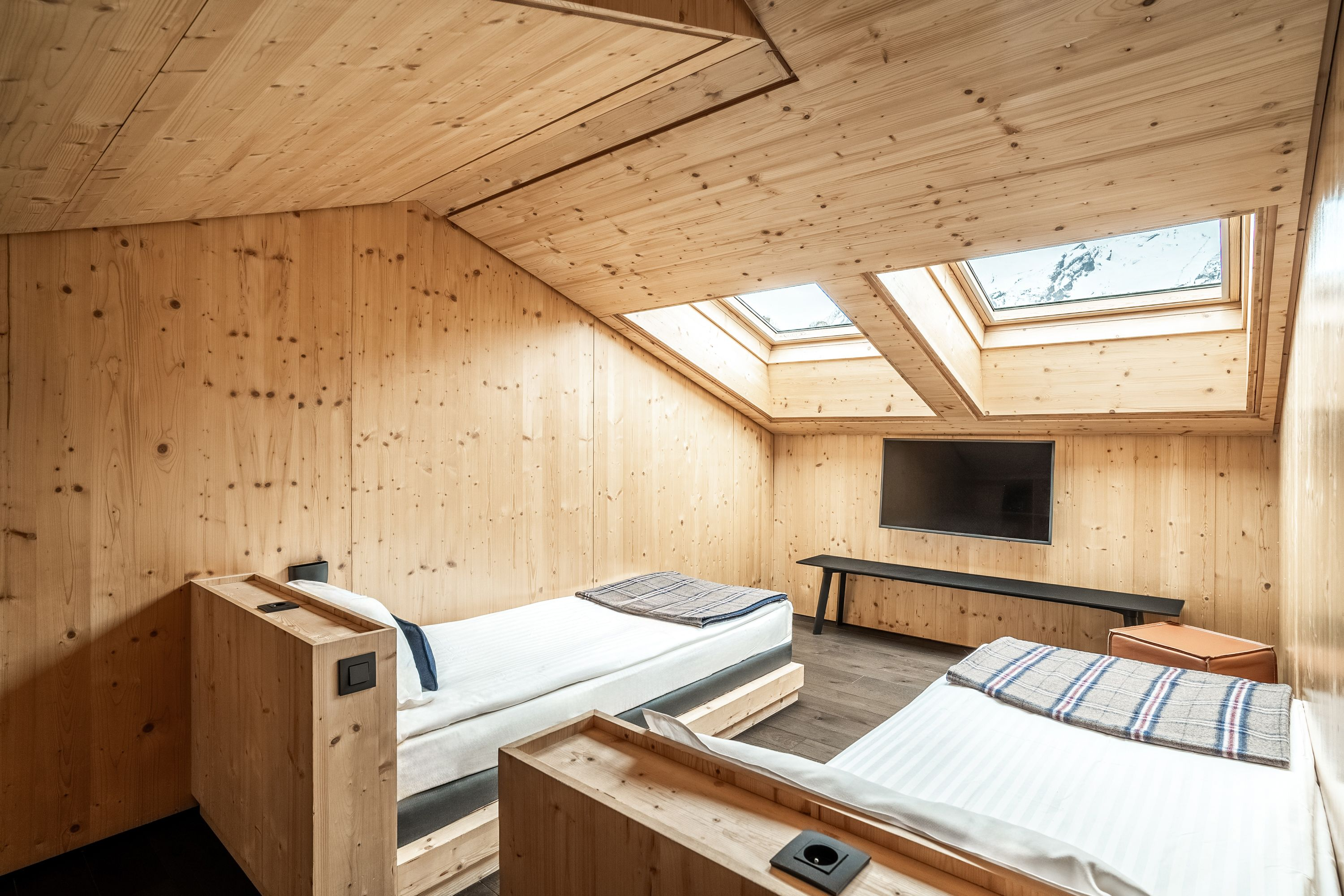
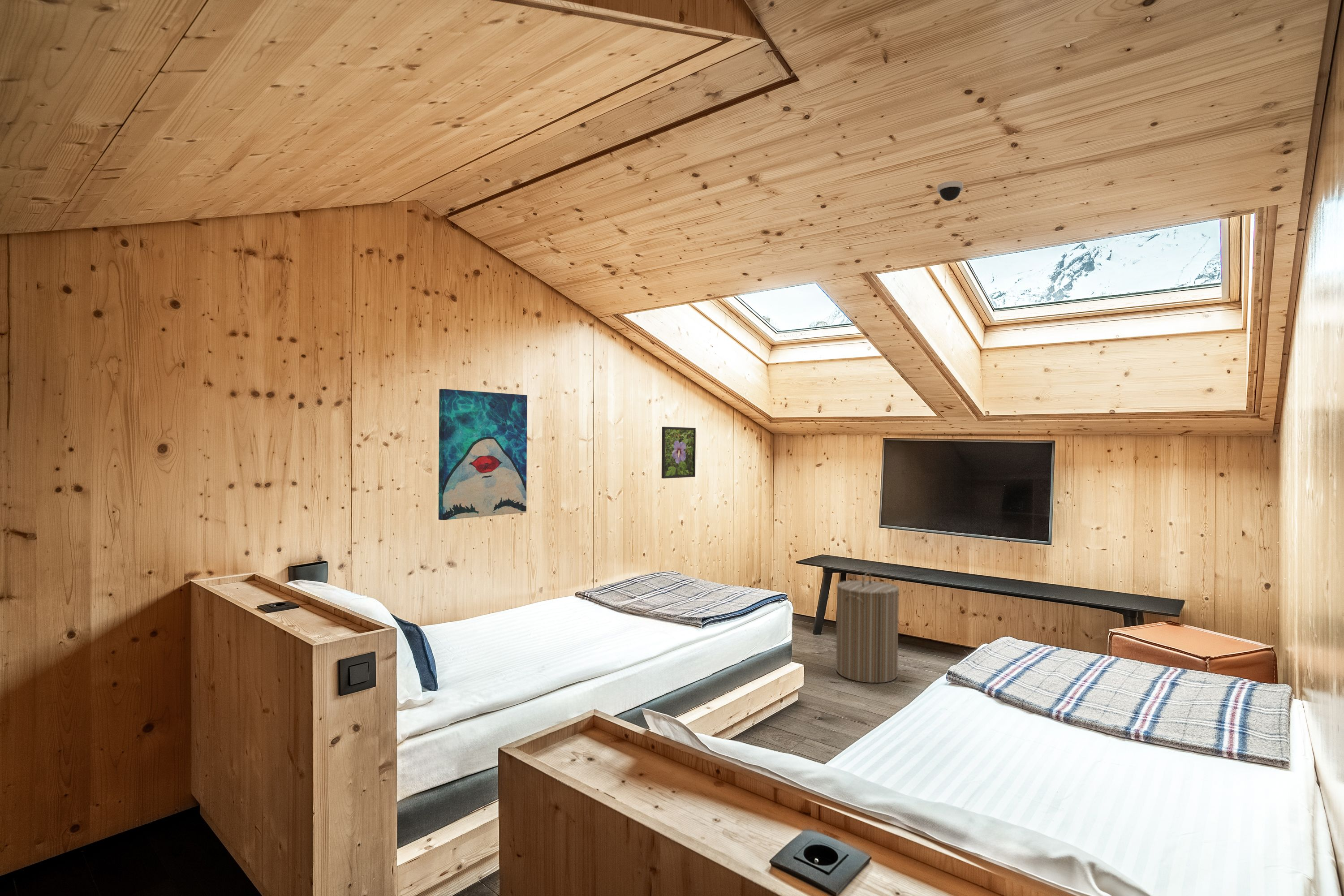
+ dome security camera [937,181,964,201]
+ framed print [661,426,696,479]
+ laundry hamper [836,572,900,684]
+ wall art [438,388,528,521]
